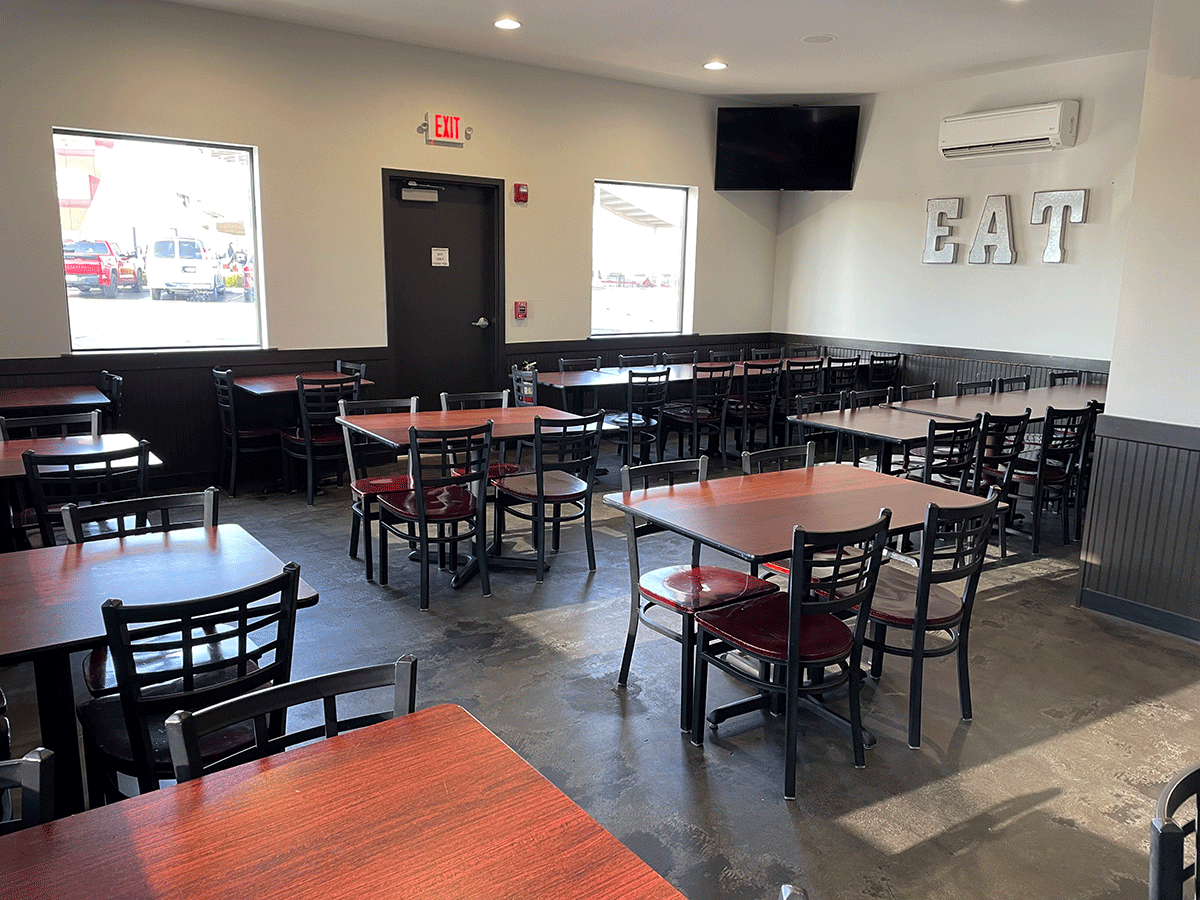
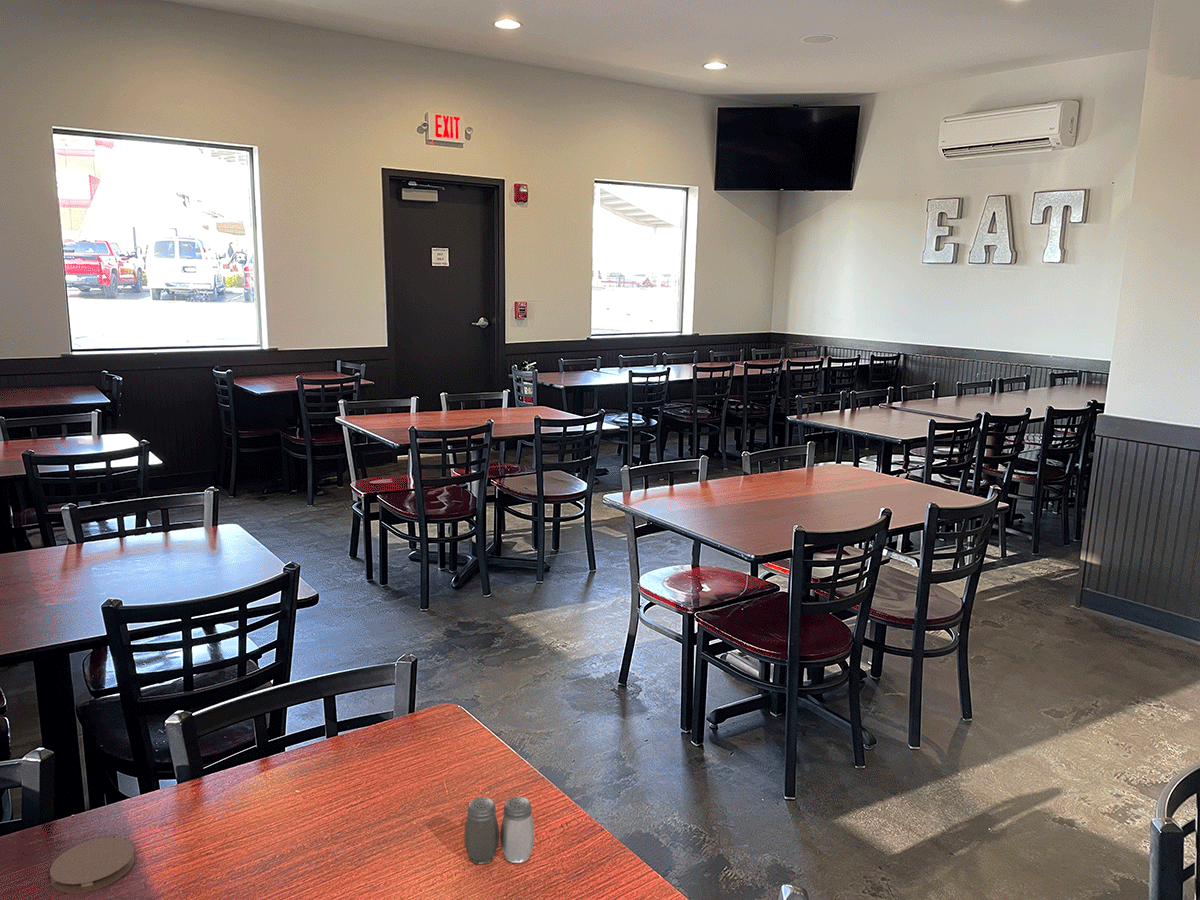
+ coaster [49,837,136,894]
+ salt and pepper shaker [463,795,535,865]
